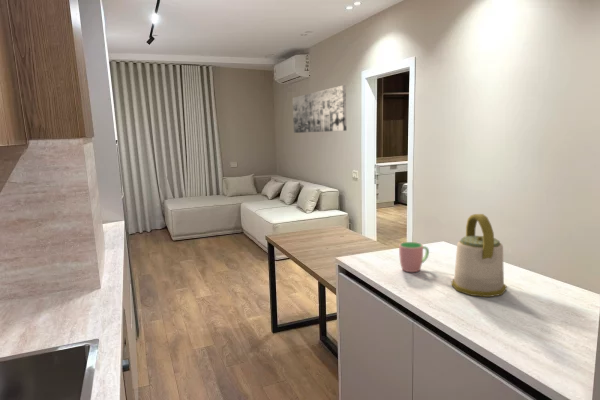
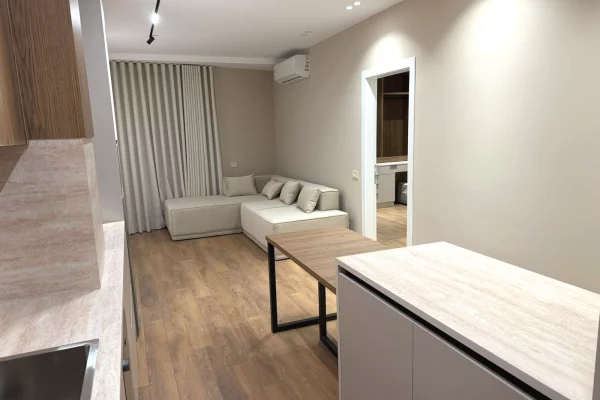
- cup [398,241,430,273]
- kettle [451,213,507,298]
- wall art [291,84,347,134]
